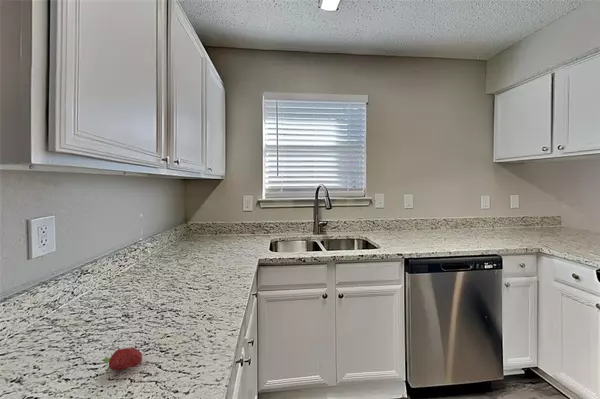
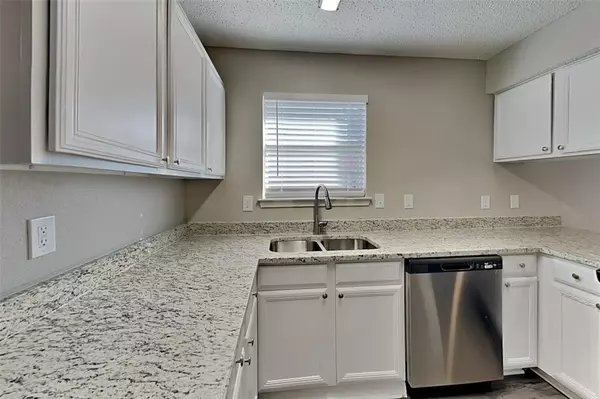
- fruit [101,347,143,373]
